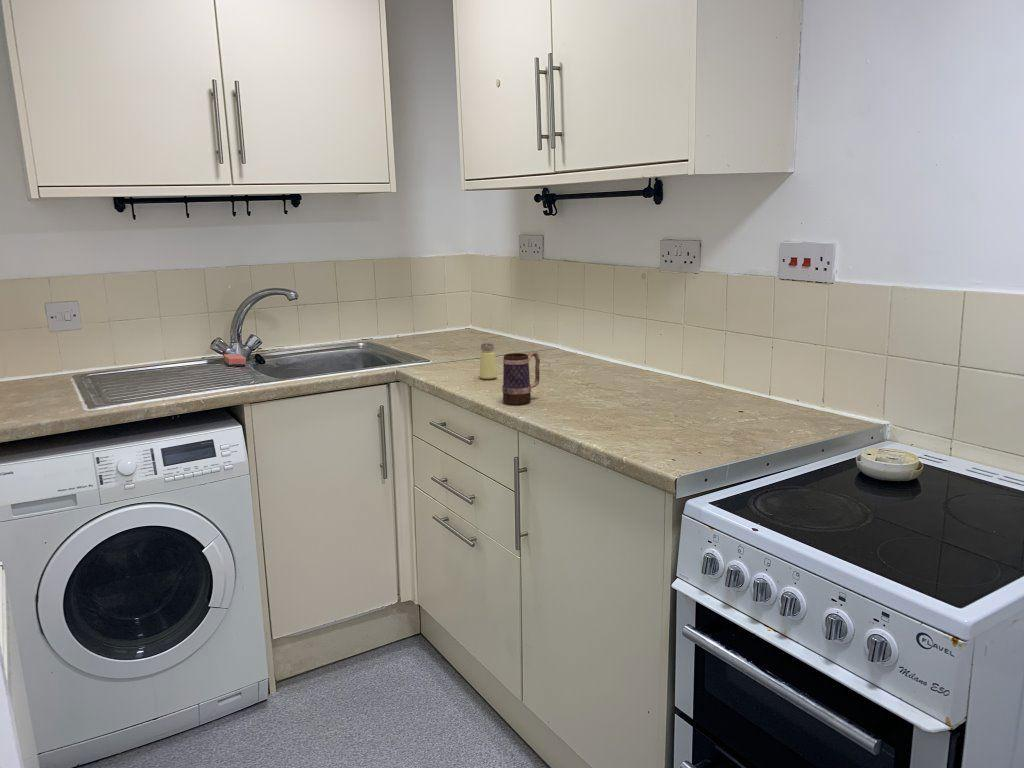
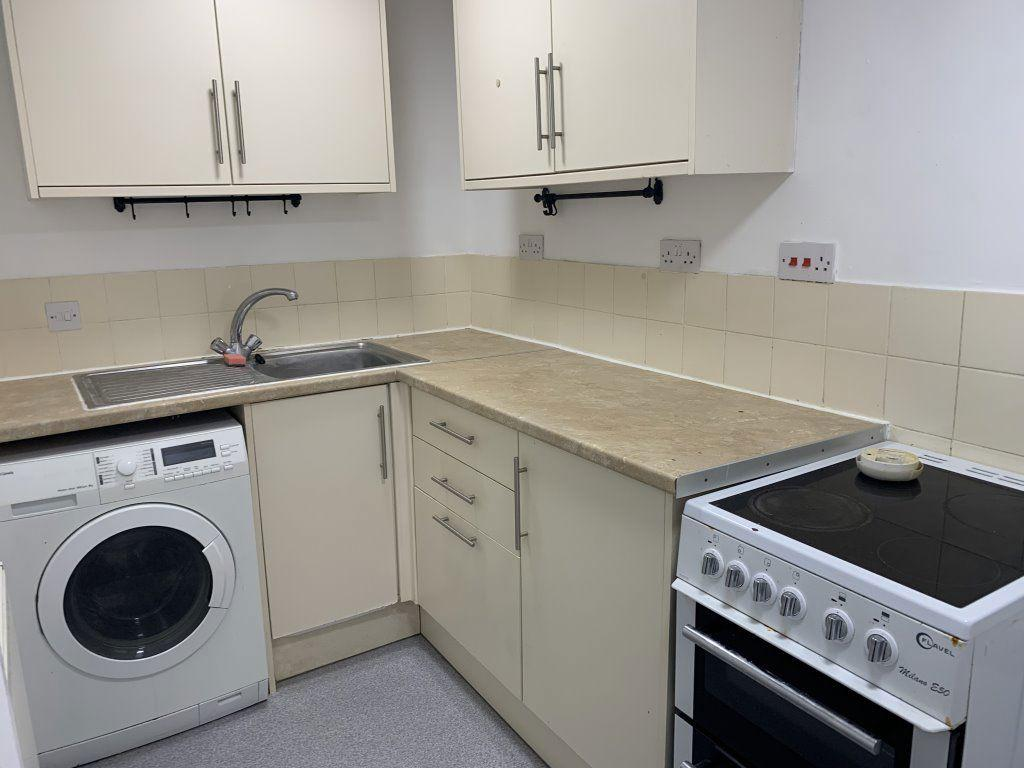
- mug [501,350,541,405]
- saltshaker [479,342,498,380]
